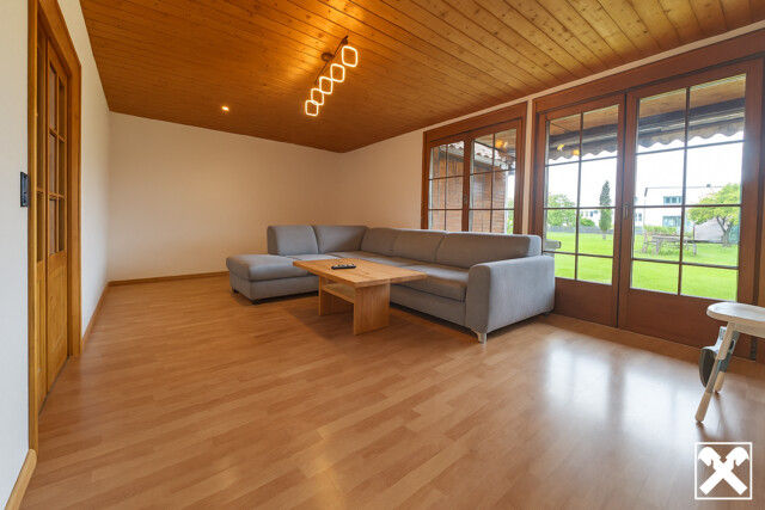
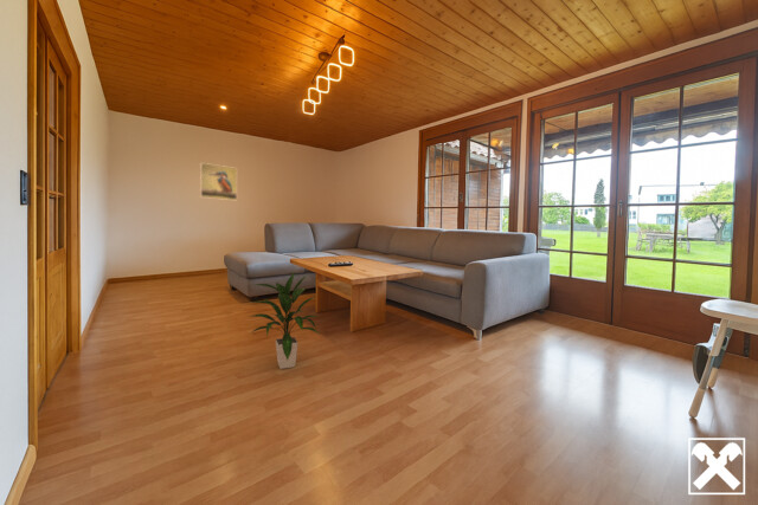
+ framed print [199,162,238,201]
+ indoor plant [249,272,320,370]
